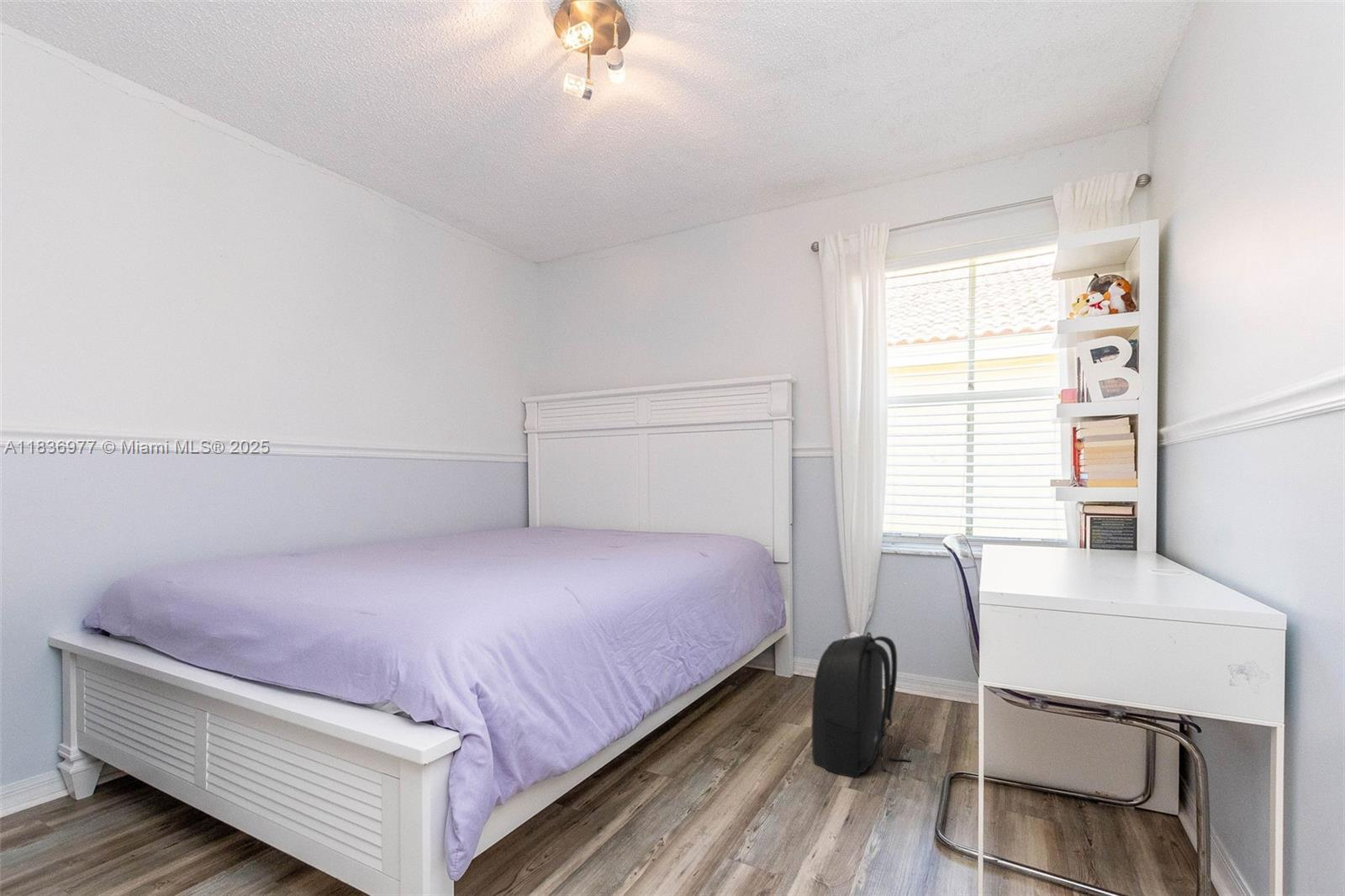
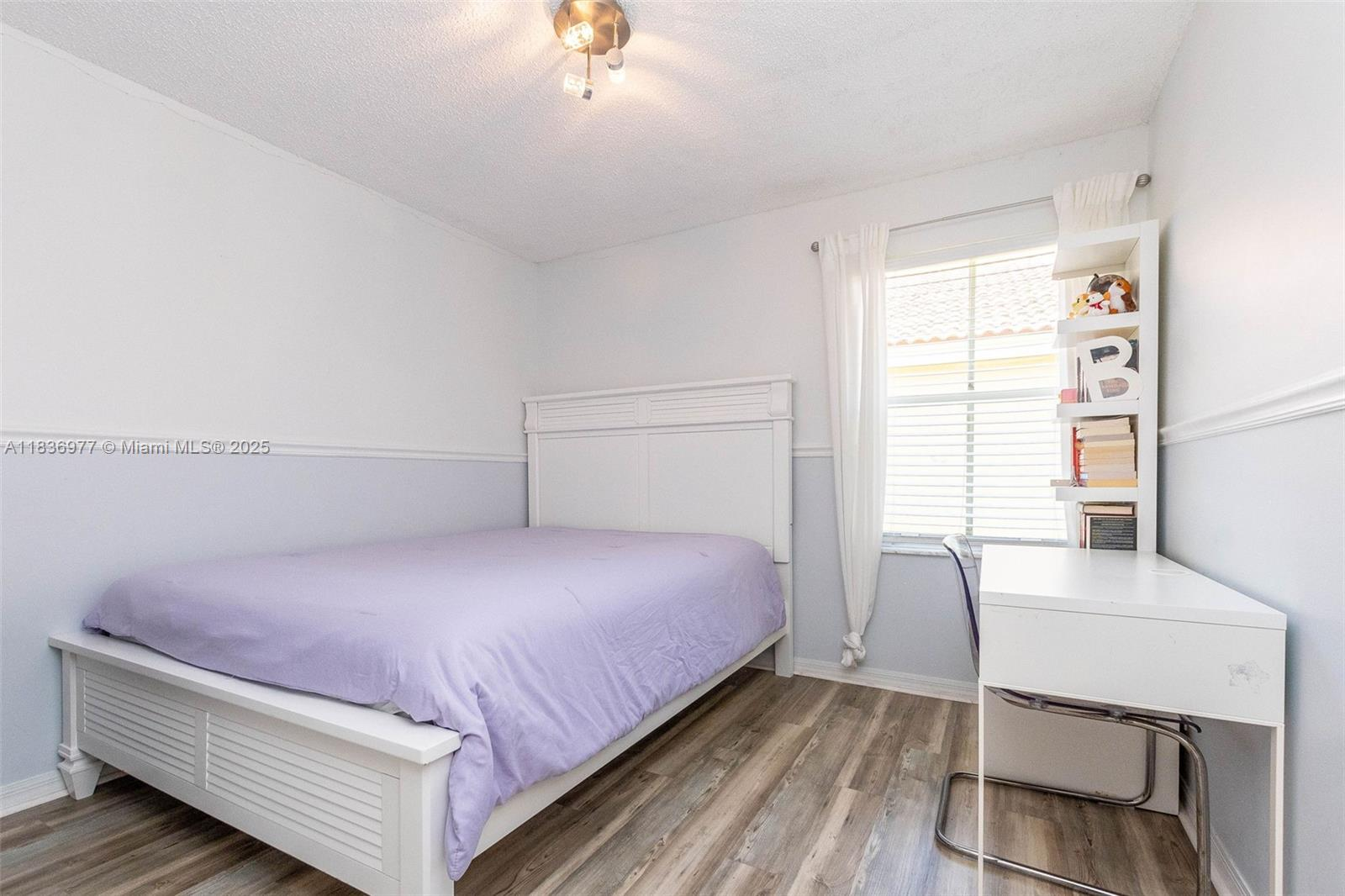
- backpack [811,631,912,779]
